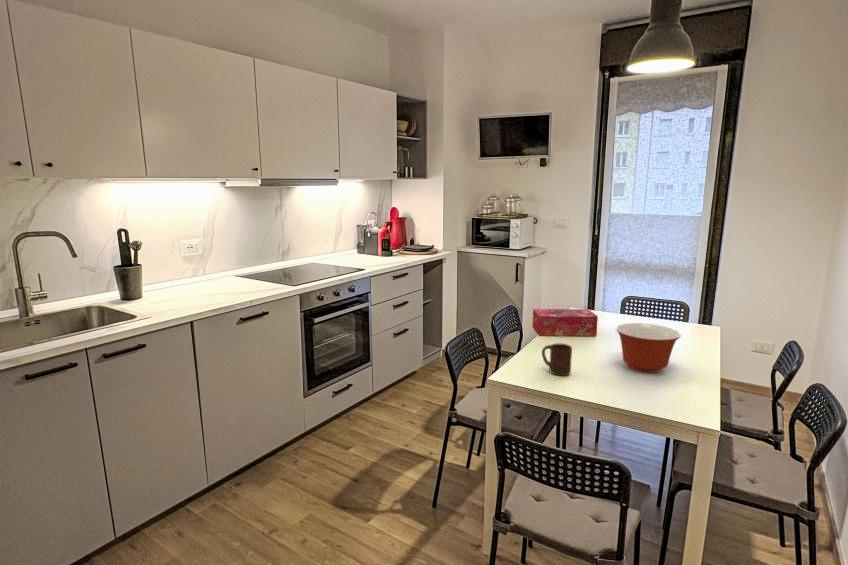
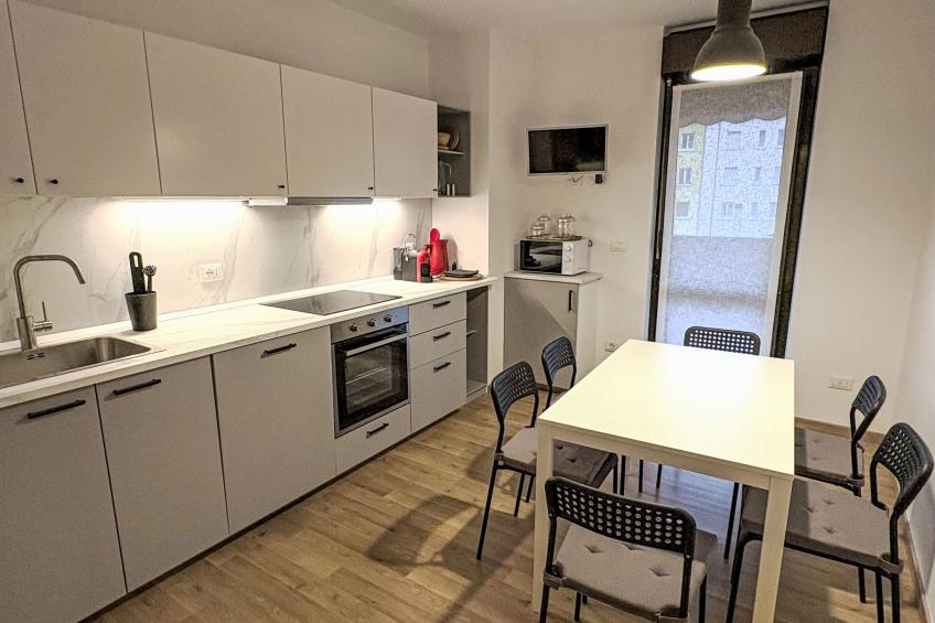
- tissue box [531,308,599,337]
- cup [541,342,573,376]
- mixing bowl [615,322,682,373]
